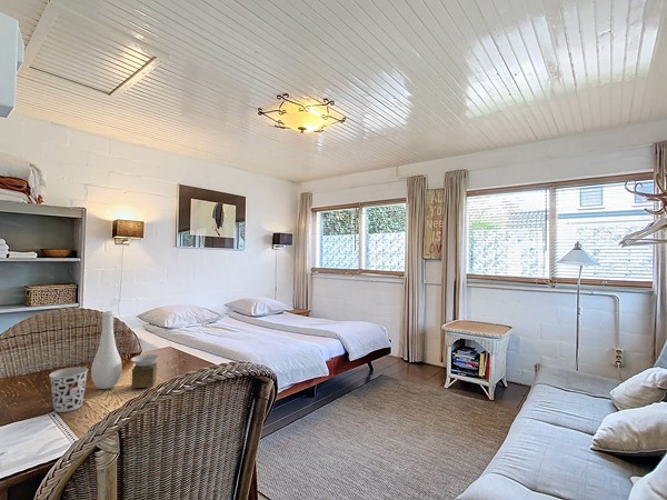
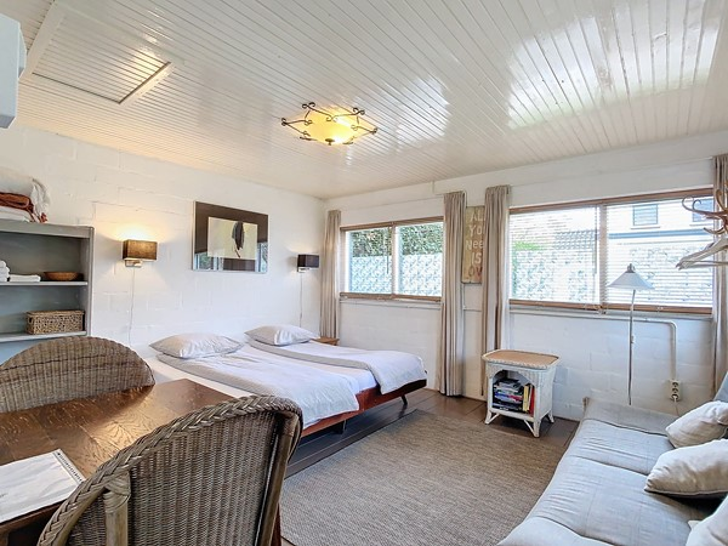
- cup [48,366,89,413]
- vase [90,310,161,390]
